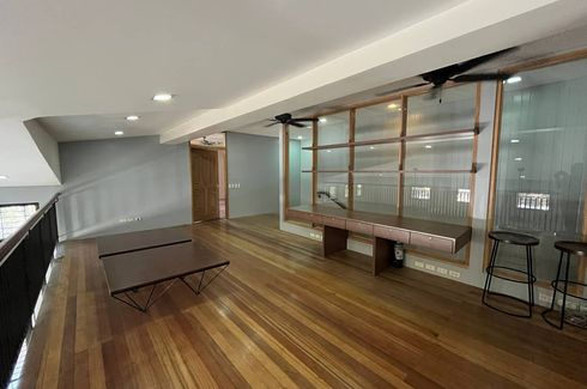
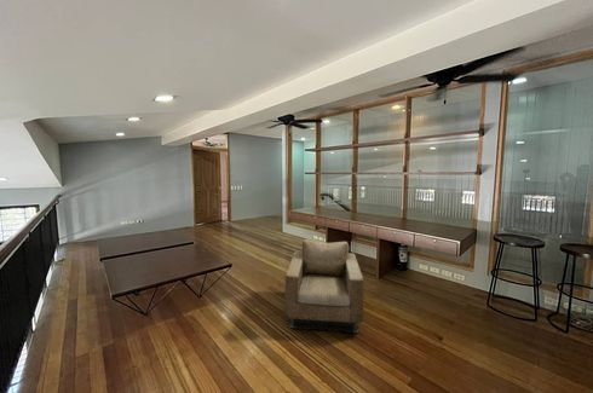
+ armchair [283,238,365,334]
